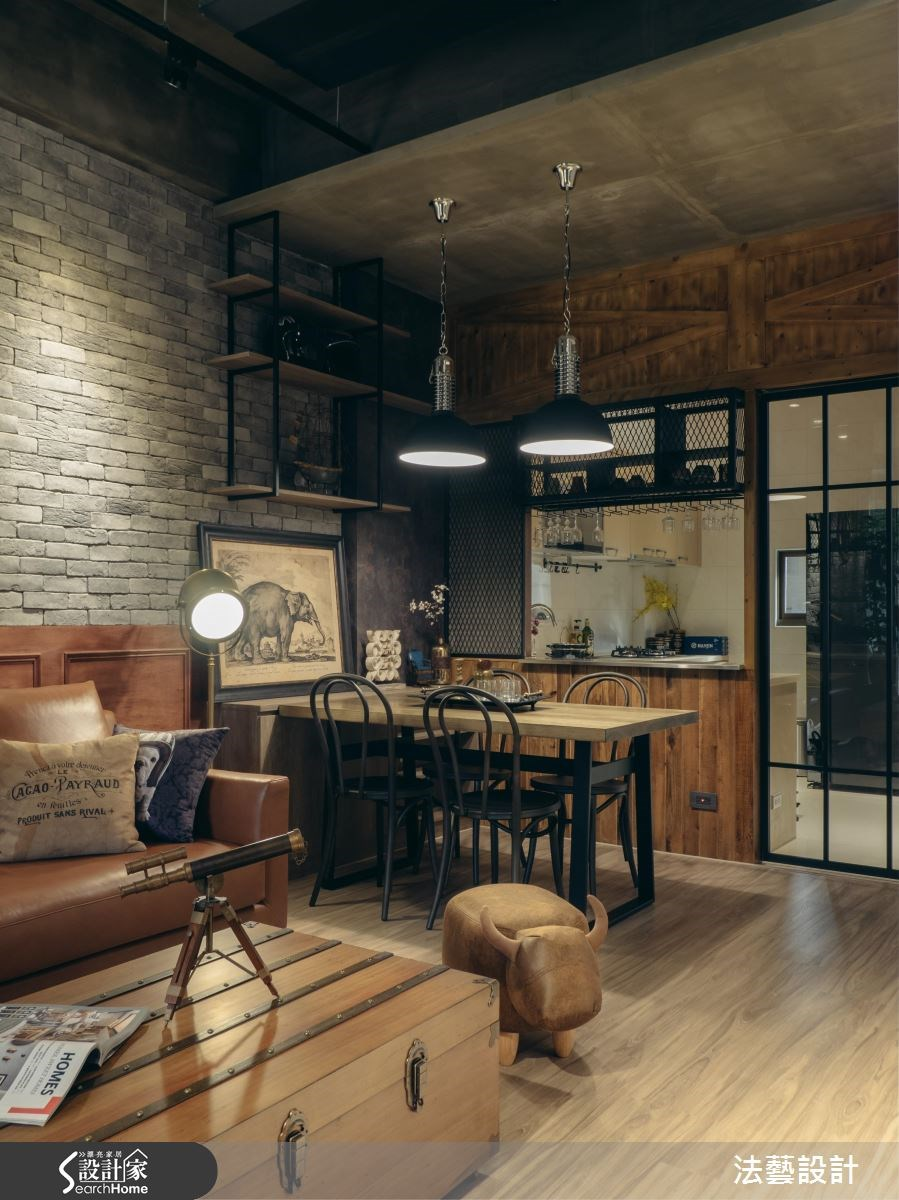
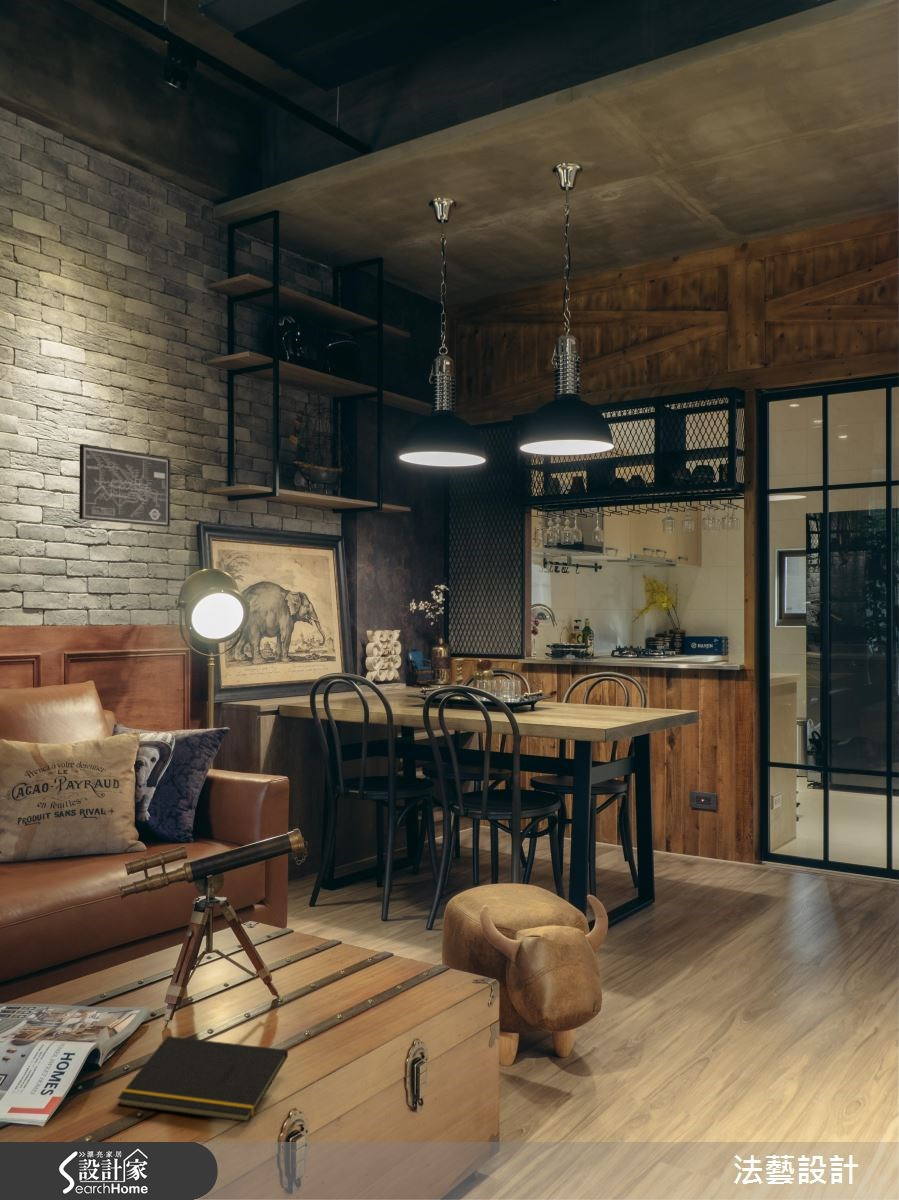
+ wall art [78,444,172,528]
+ notepad [117,1035,289,1123]
